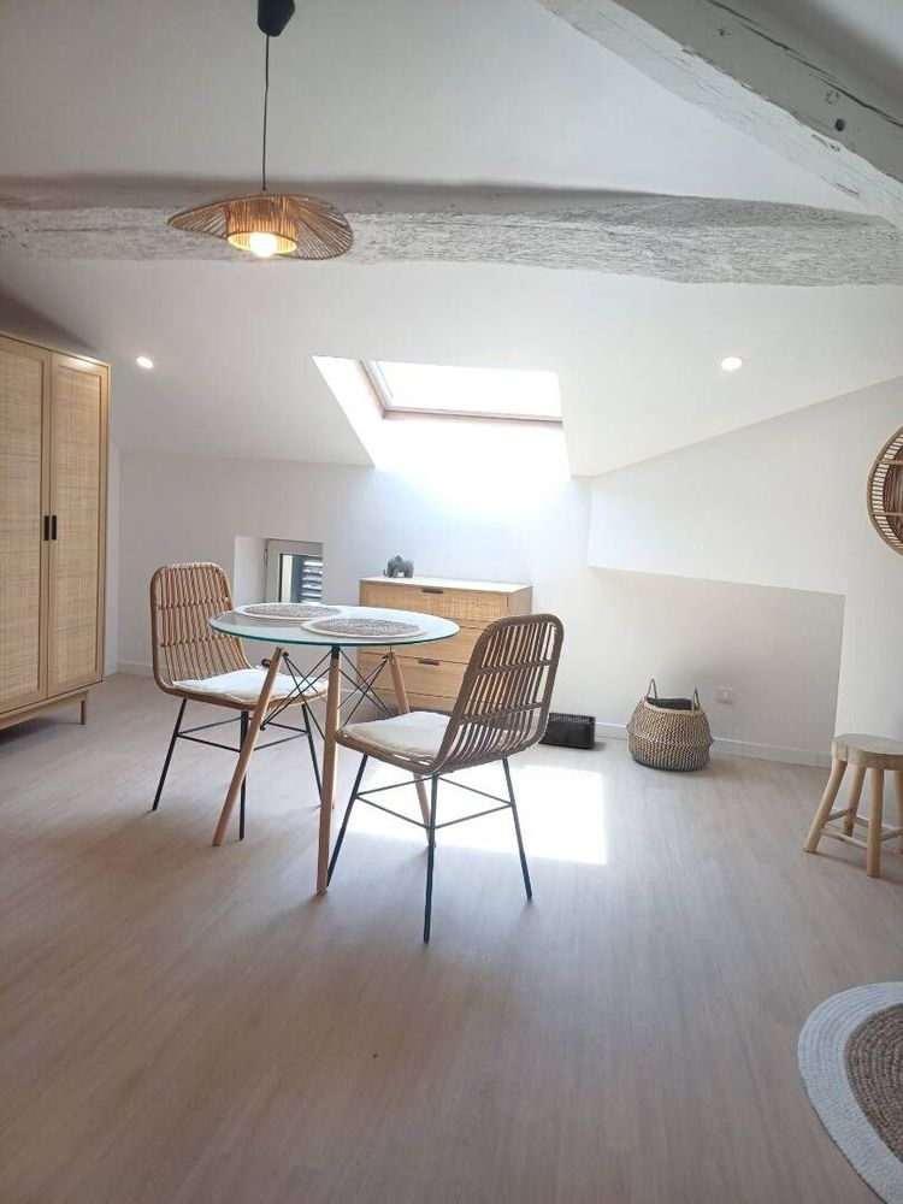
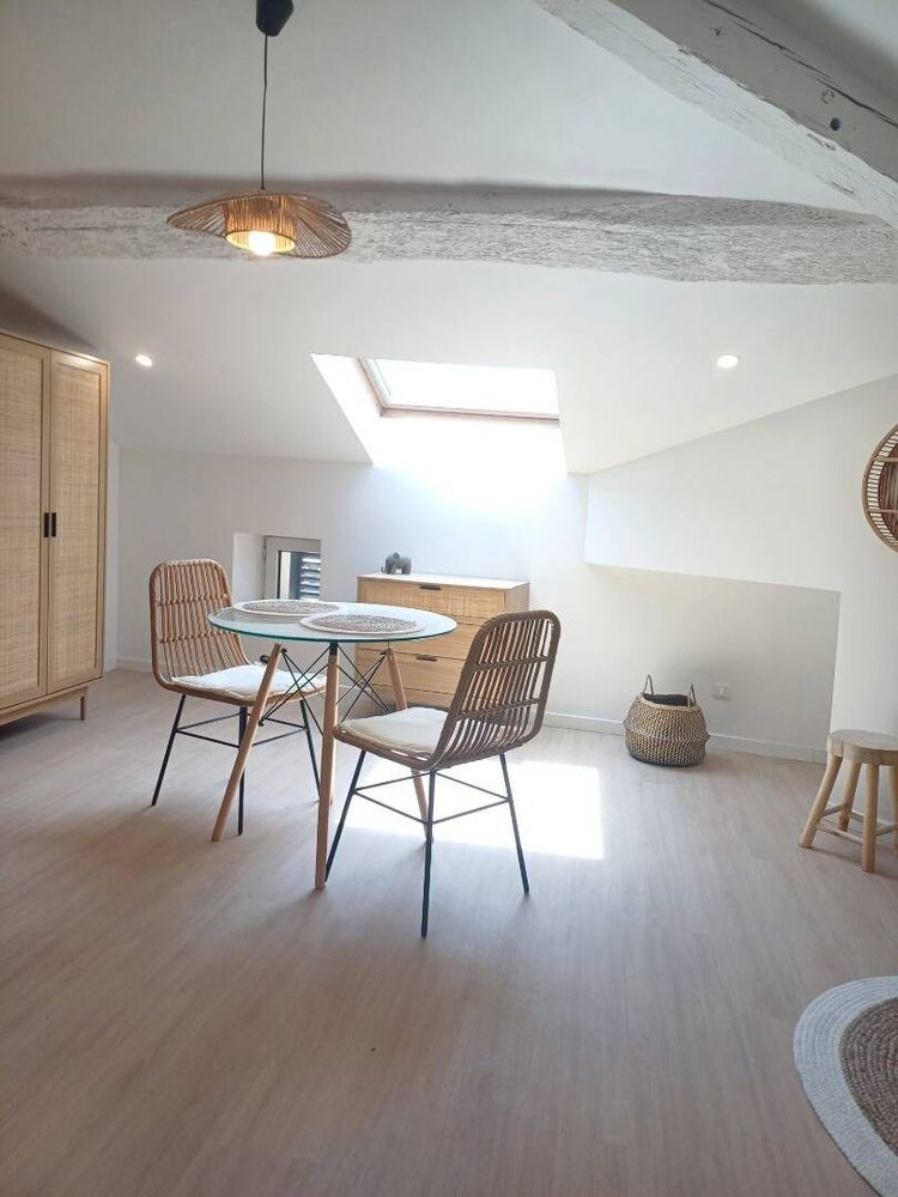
- storage bin [538,712,597,749]
